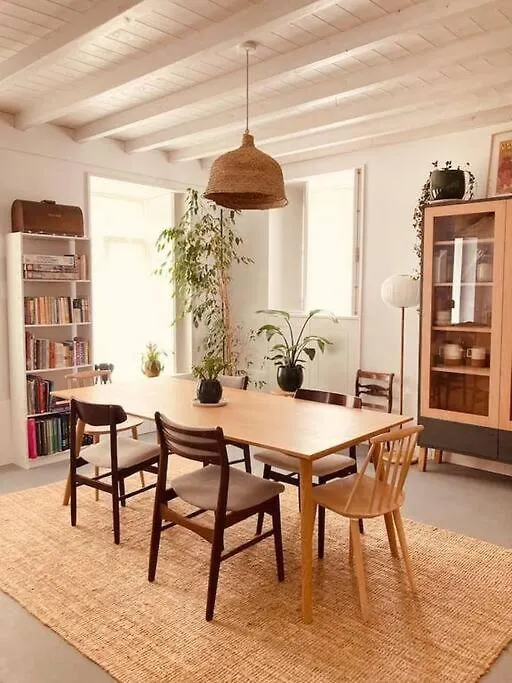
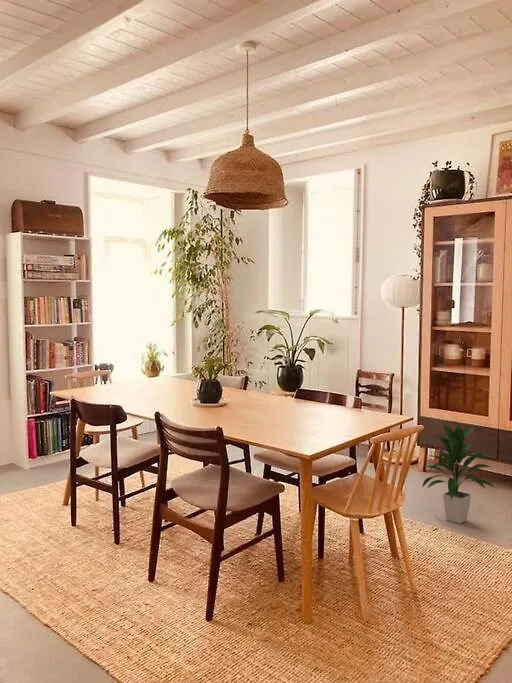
+ indoor plant [421,423,498,525]
